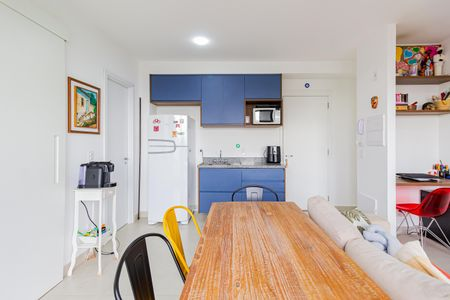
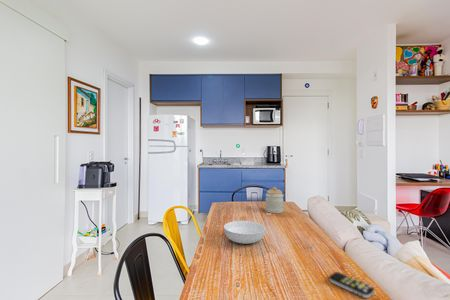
+ jar [265,186,285,214]
+ remote control [328,271,375,299]
+ serving bowl [223,220,267,245]
